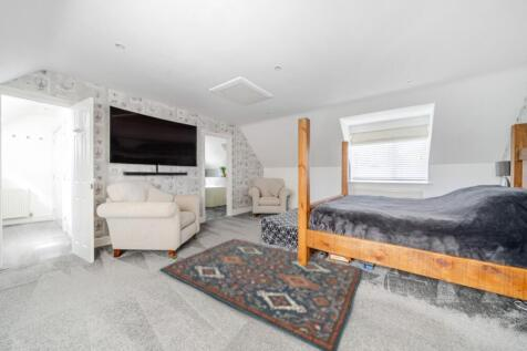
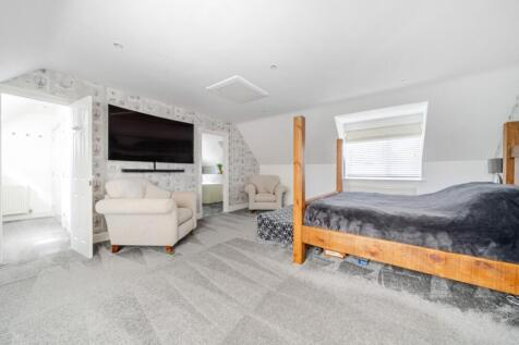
- rug [159,238,364,351]
